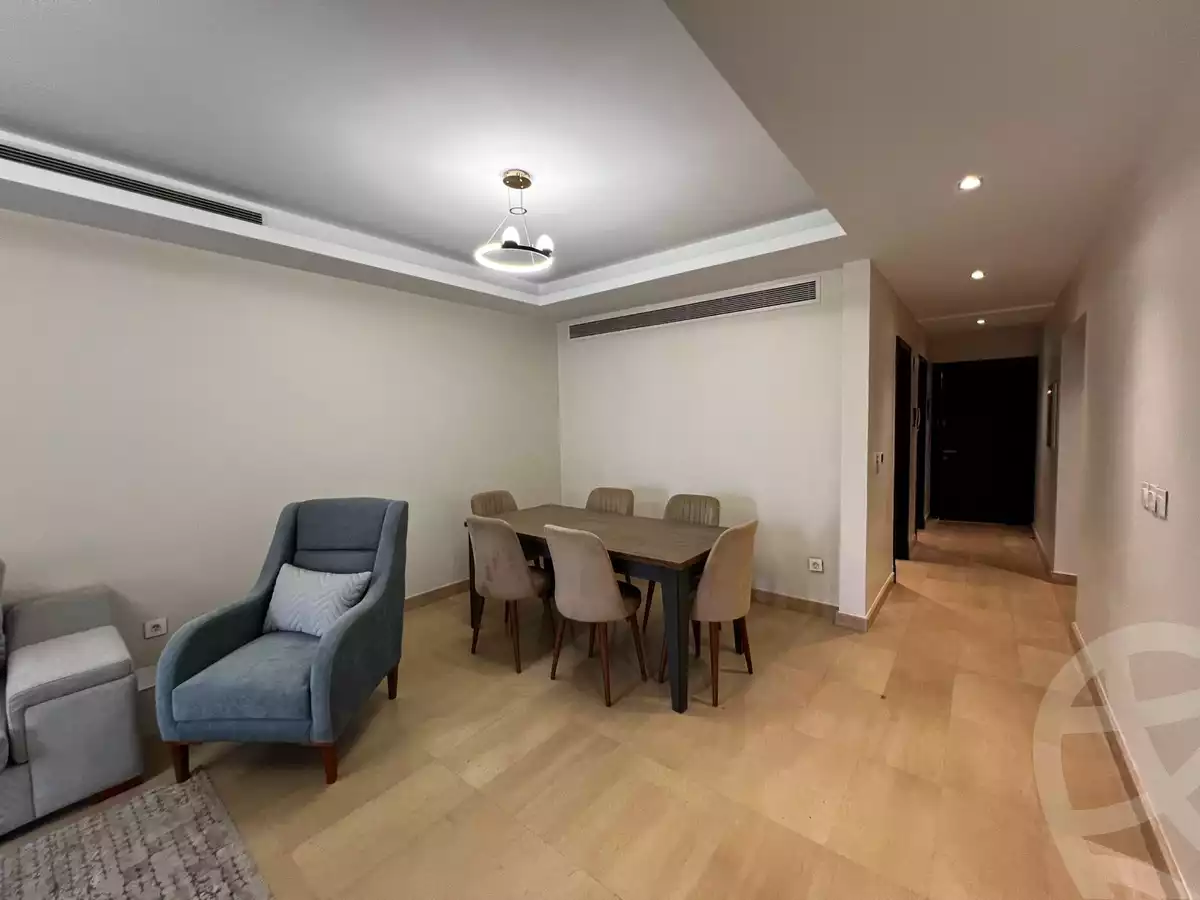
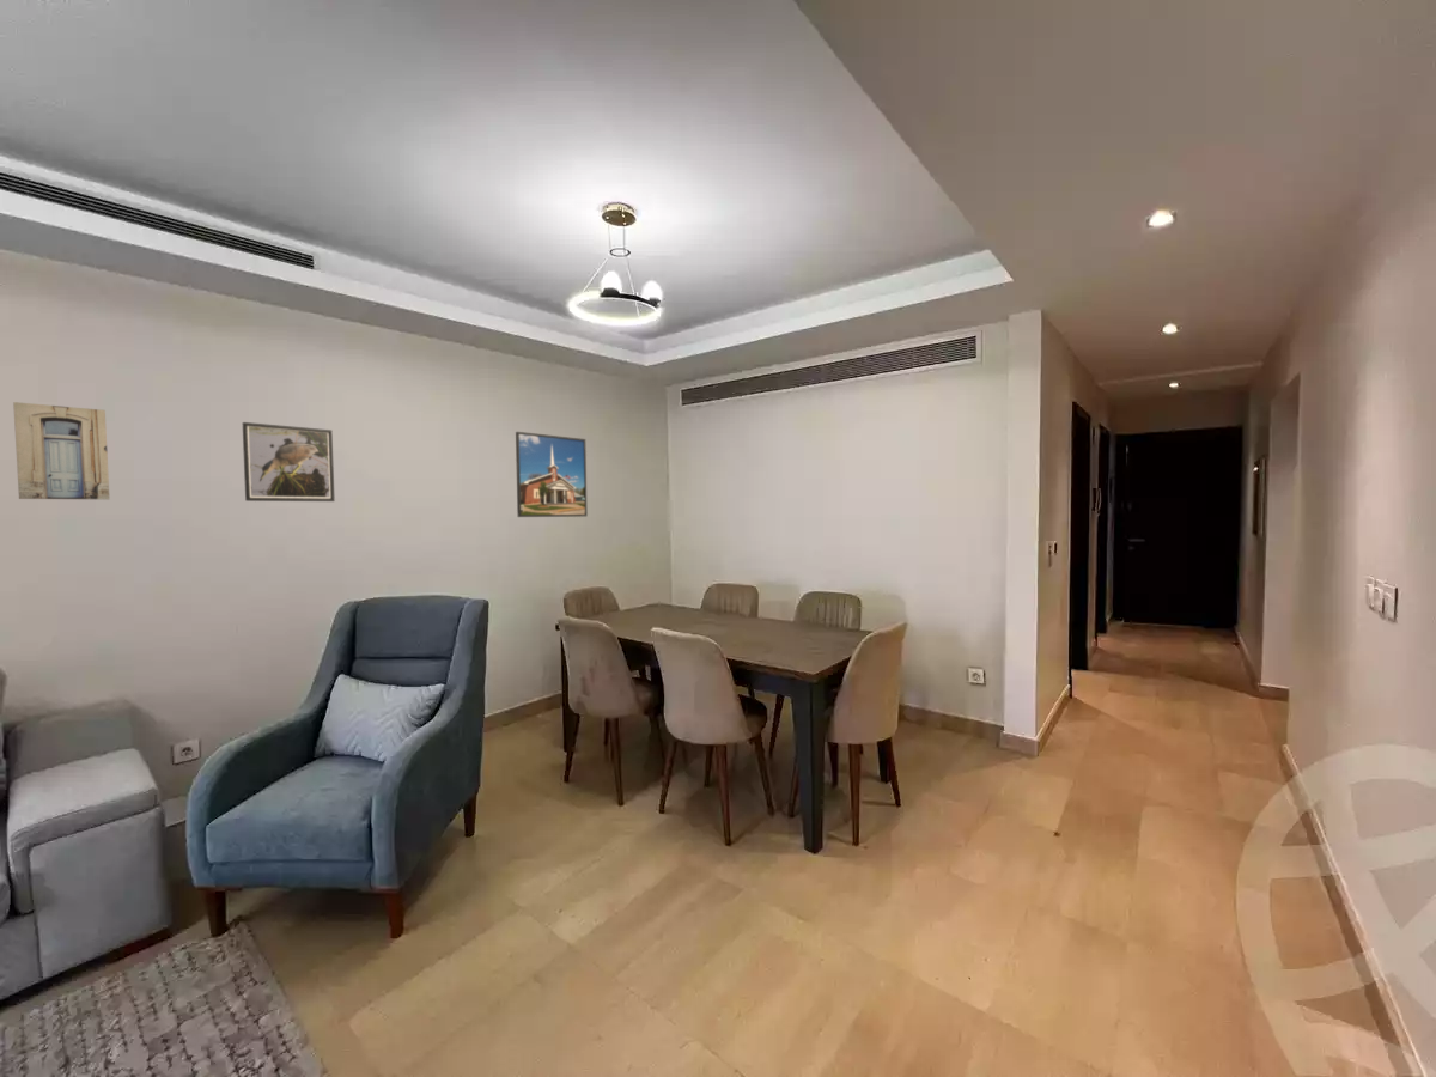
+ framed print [515,431,589,518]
+ wall art [12,401,111,501]
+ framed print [242,421,336,503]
